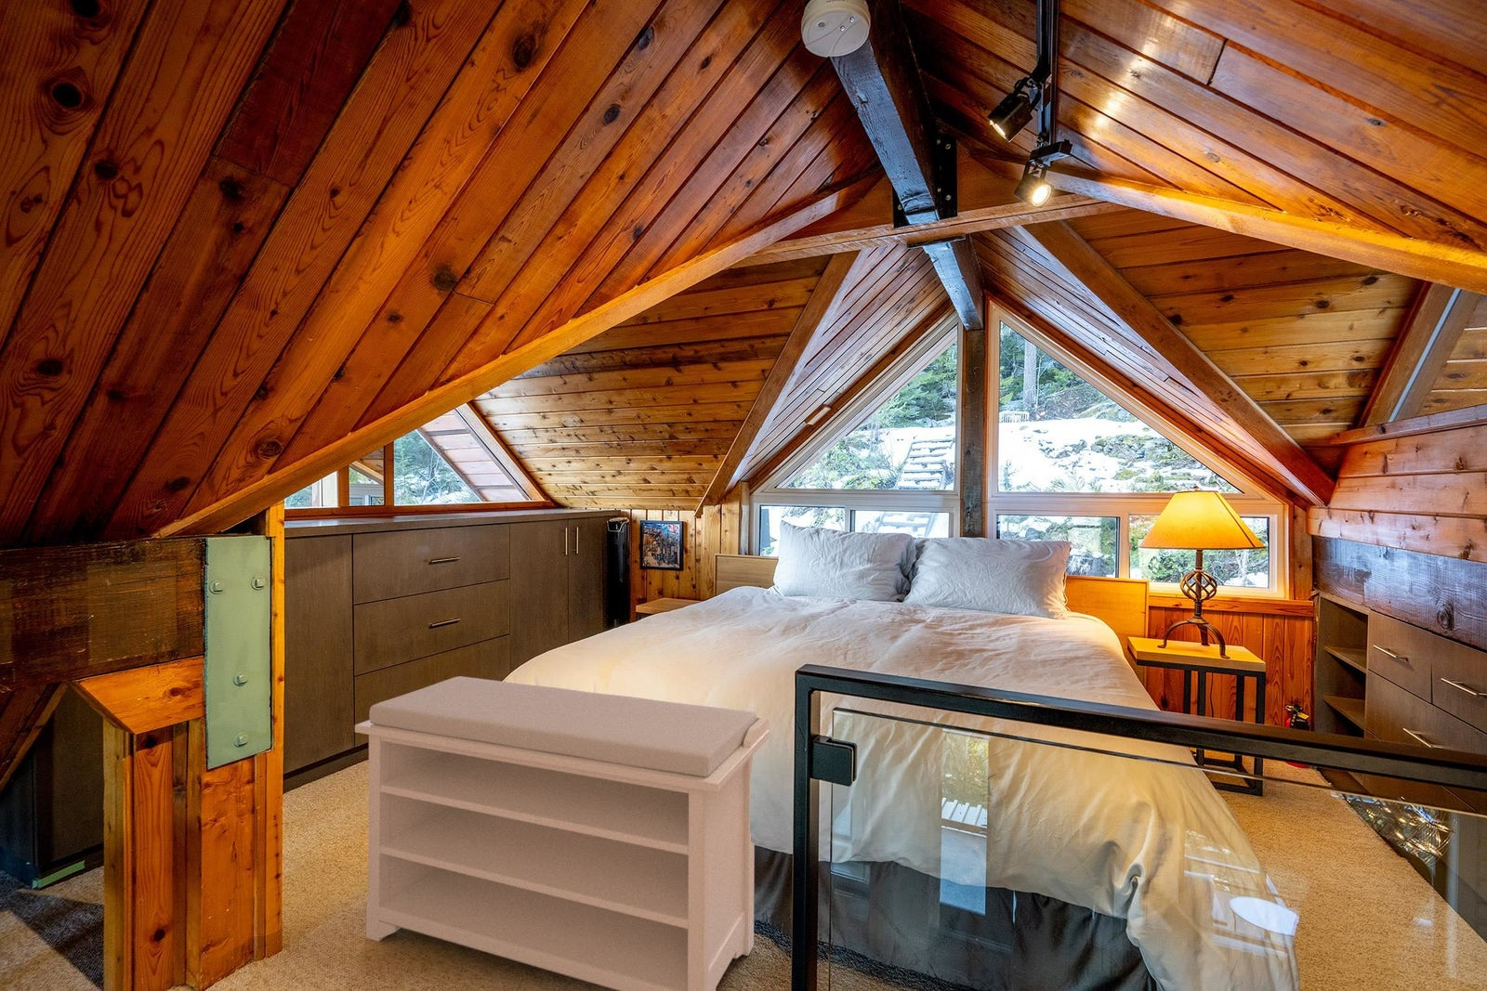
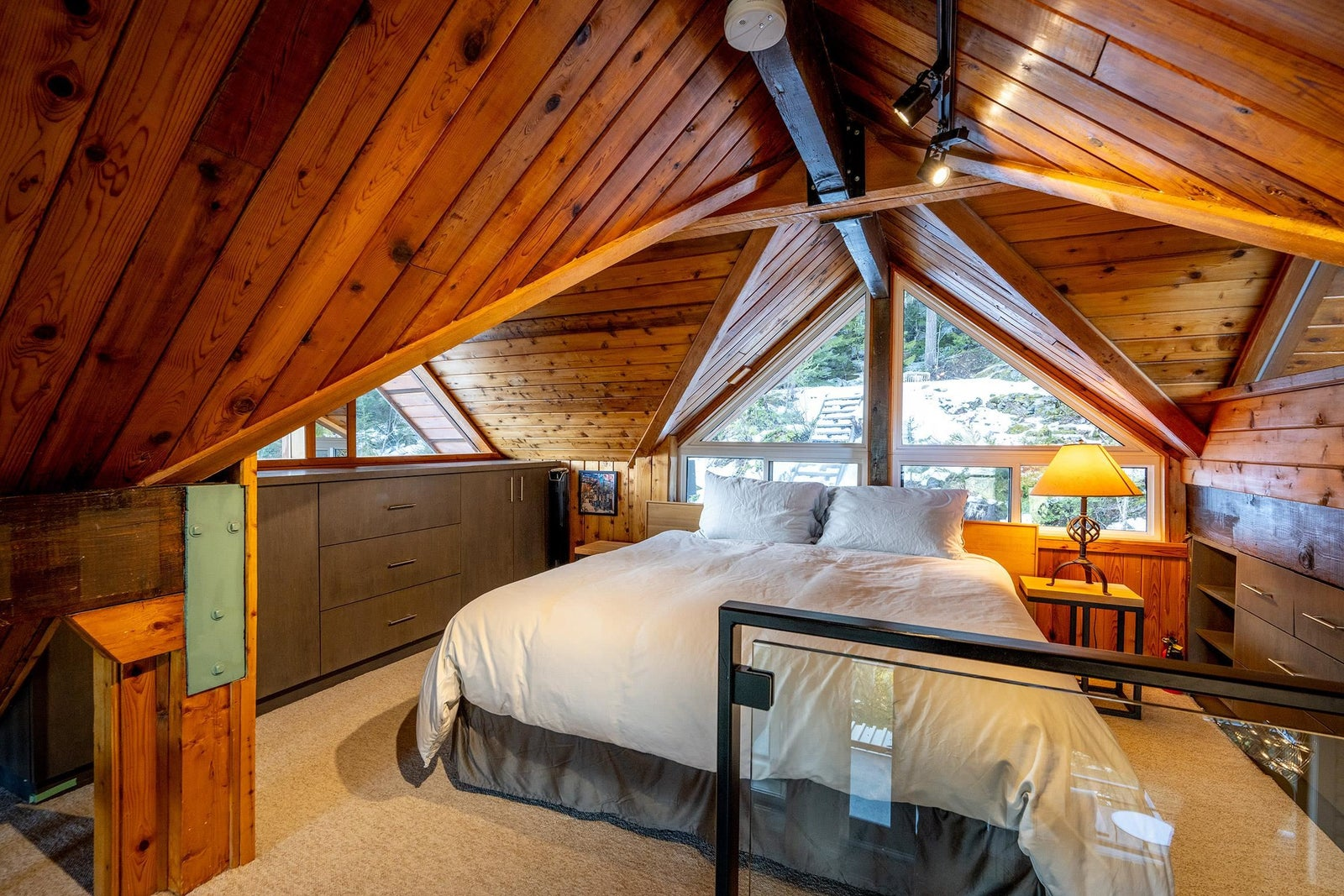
- bench [354,675,770,991]
